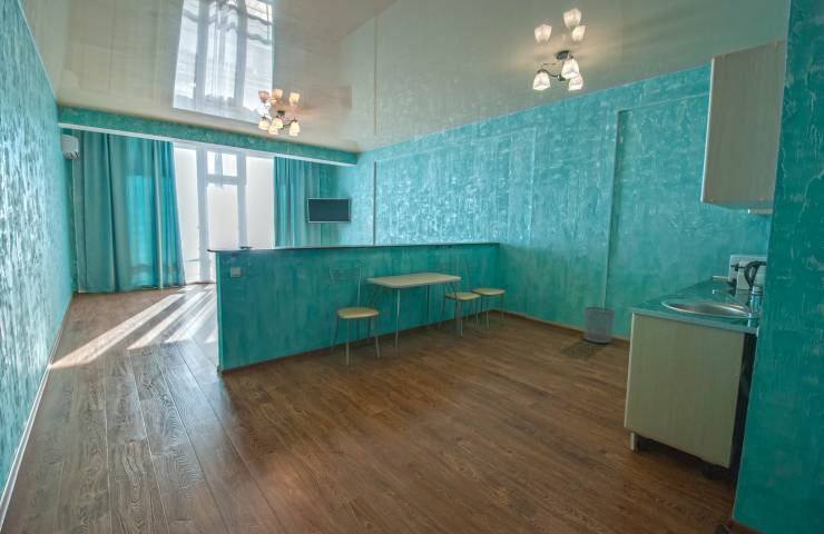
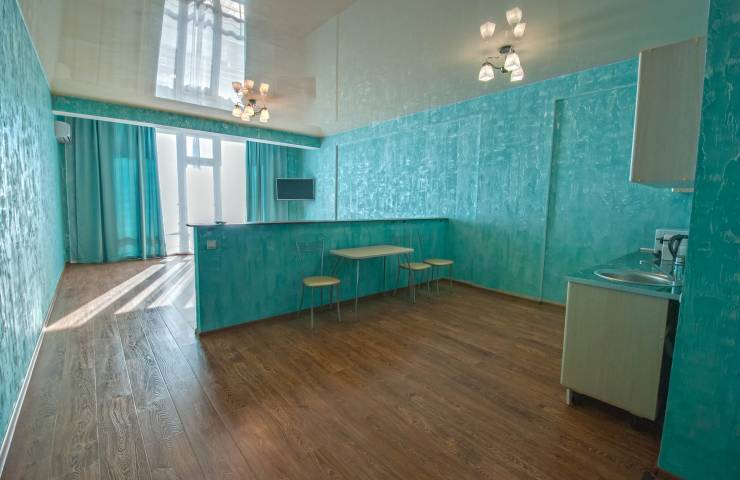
- waste bin [583,306,616,344]
